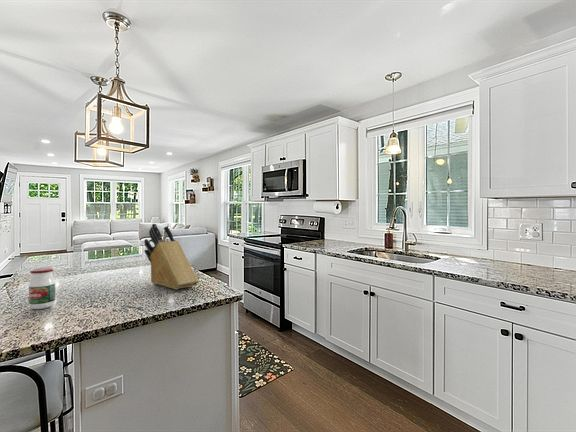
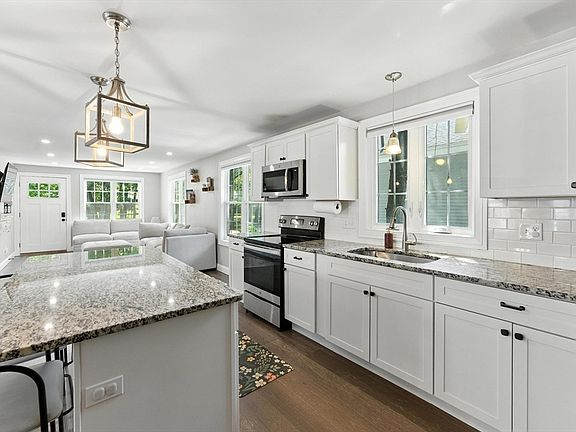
- knife block [143,223,200,291]
- jar [28,267,56,310]
